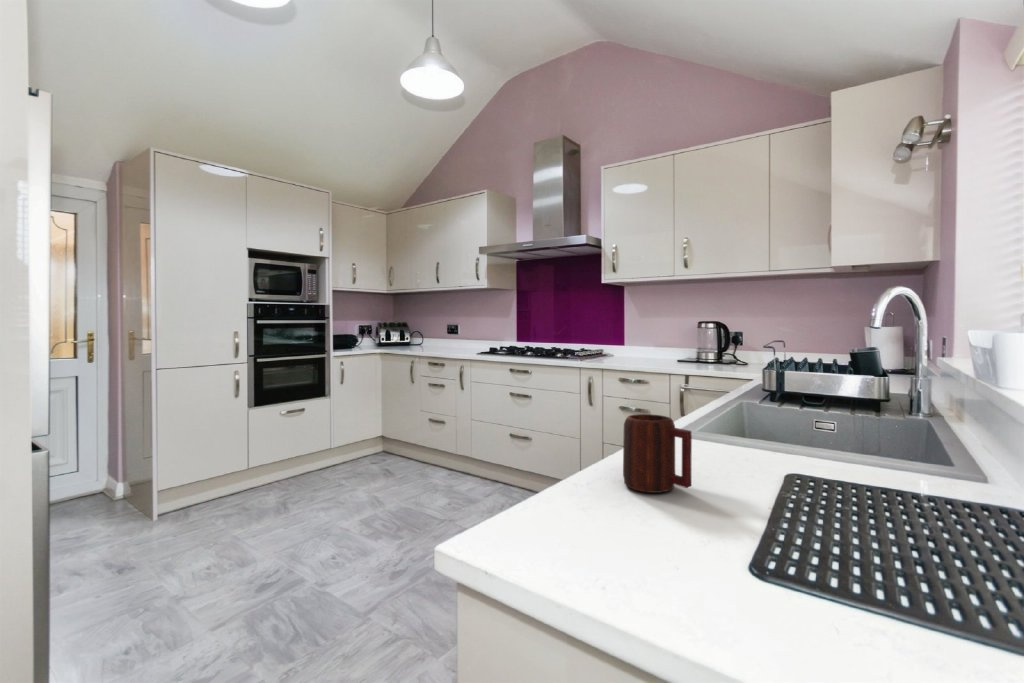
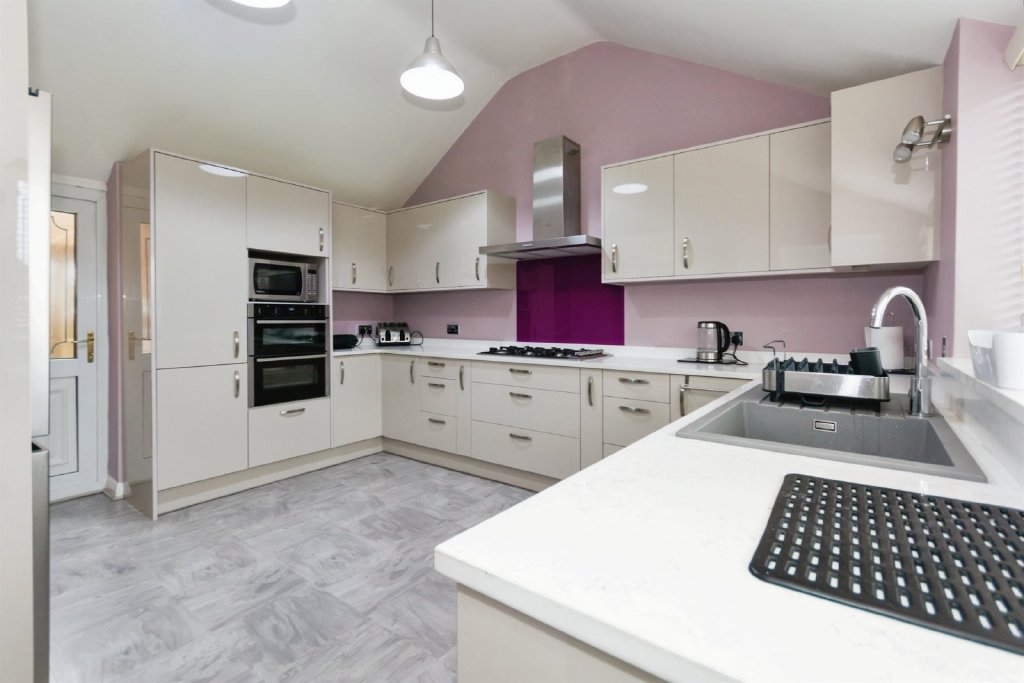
- mug [622,413,693,494]
